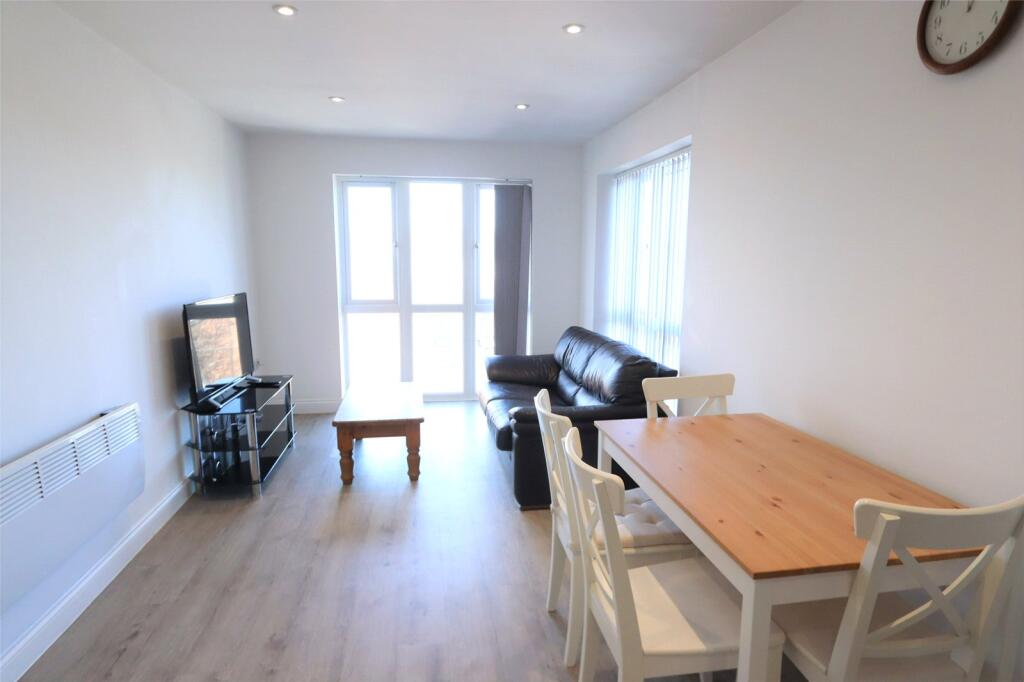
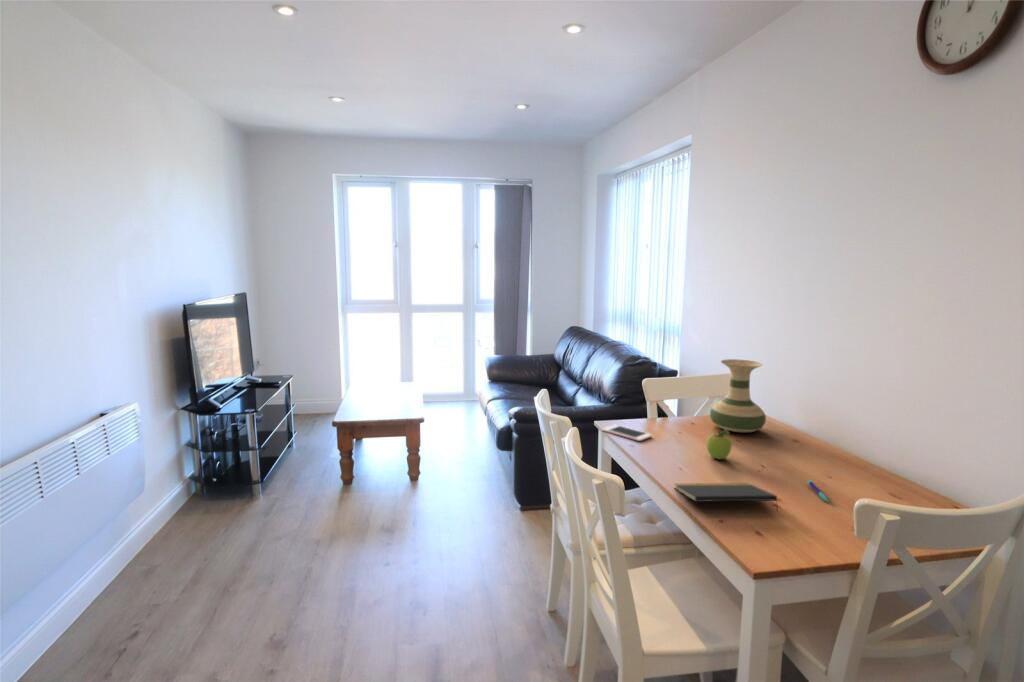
+ fruit [706,429,733,460]
+ vase [709,358,767,433]
+ pen [806,479,830,504]
+ notepad [674,482,779,512]
+ cell phone [601,424,653,442]
